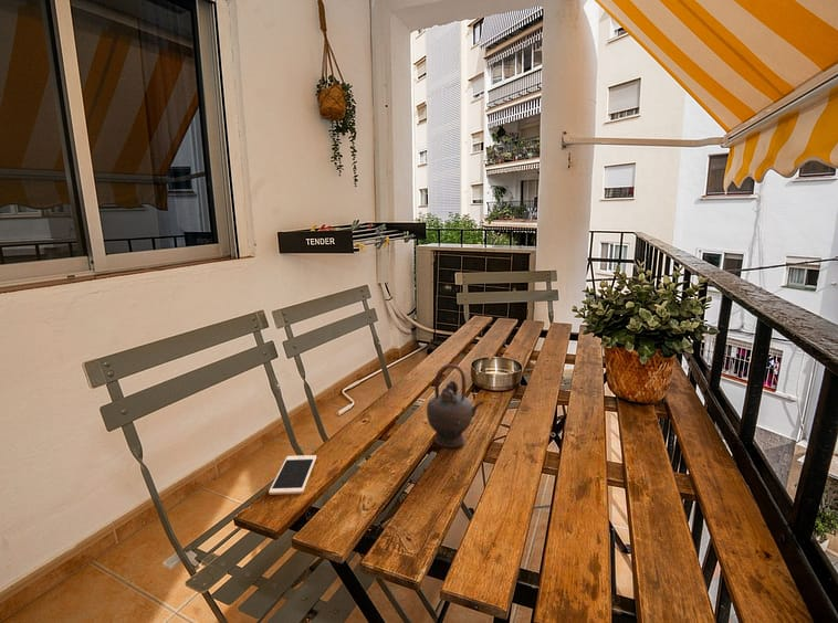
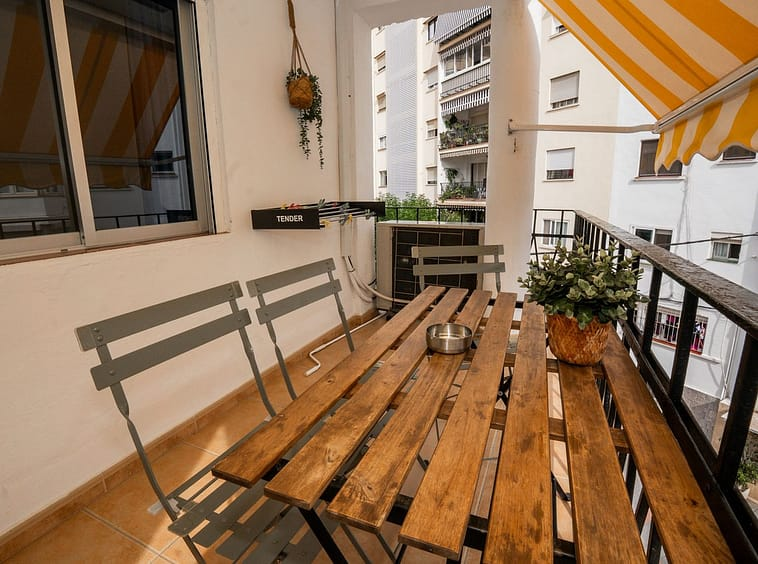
- cell phone [268,454,317,496]
- teapot [426,363,485,448]
